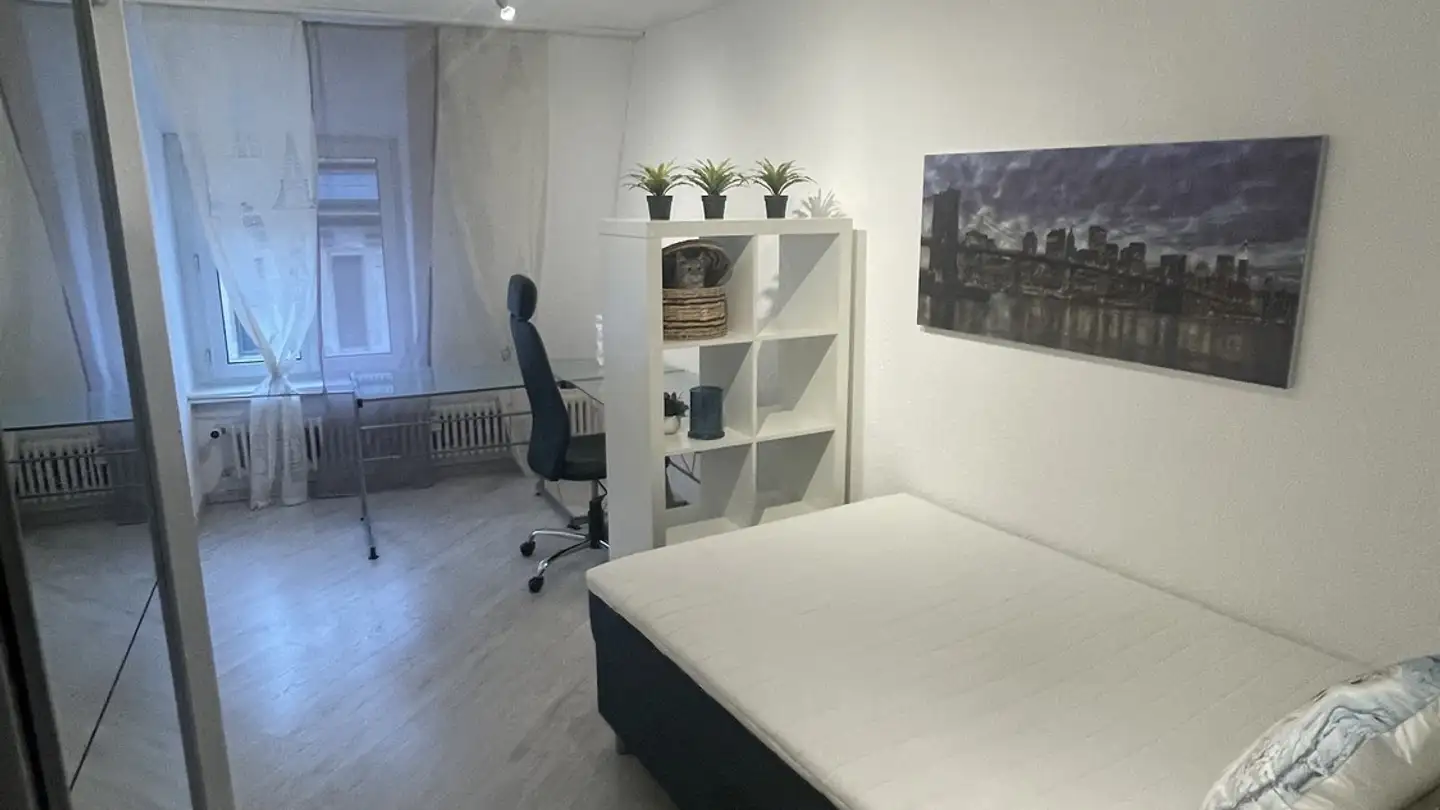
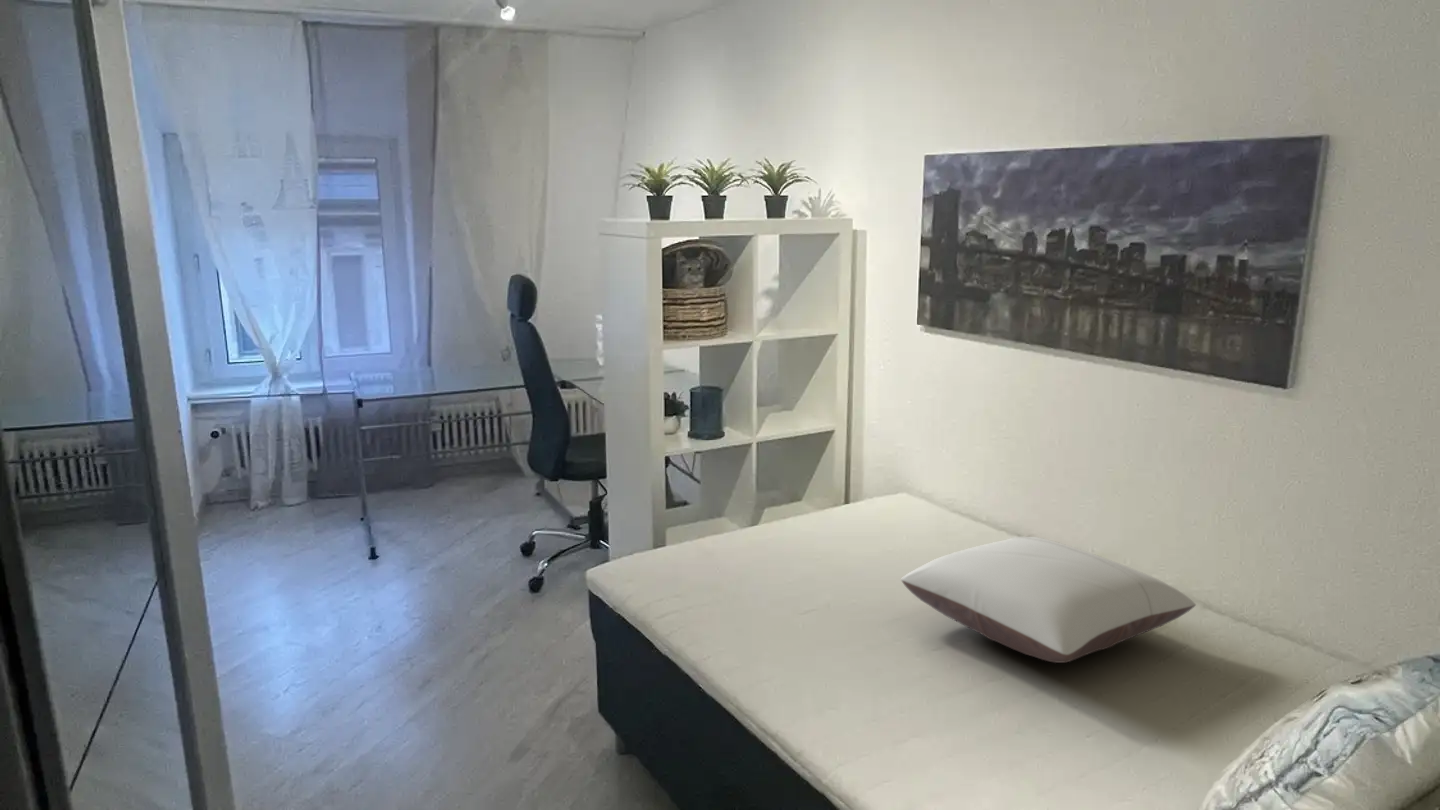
+ pillow [900,536,1197,664]
